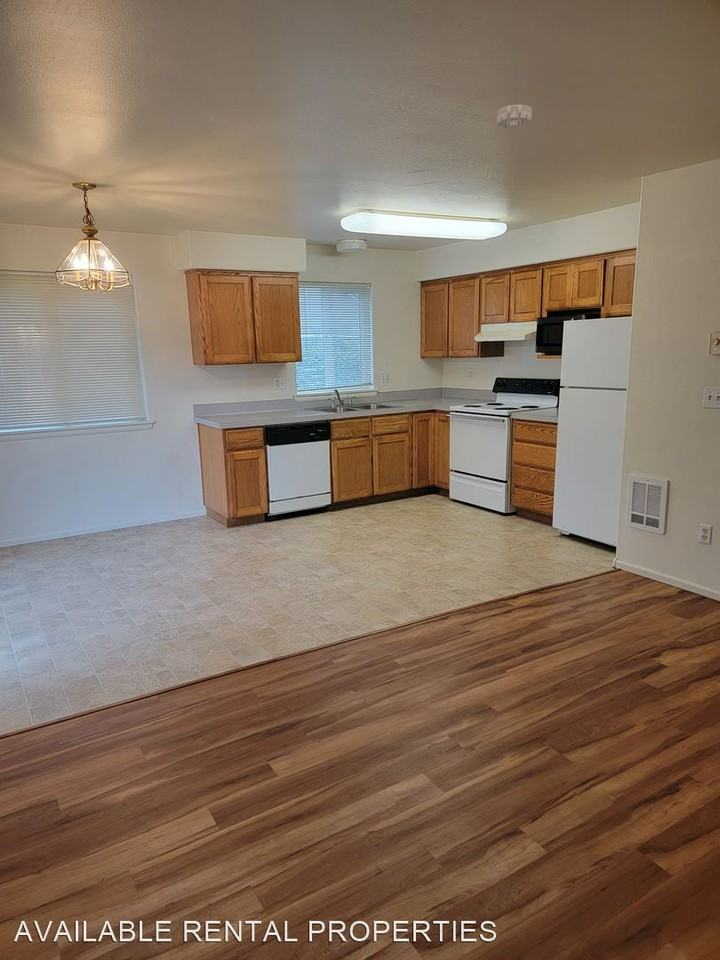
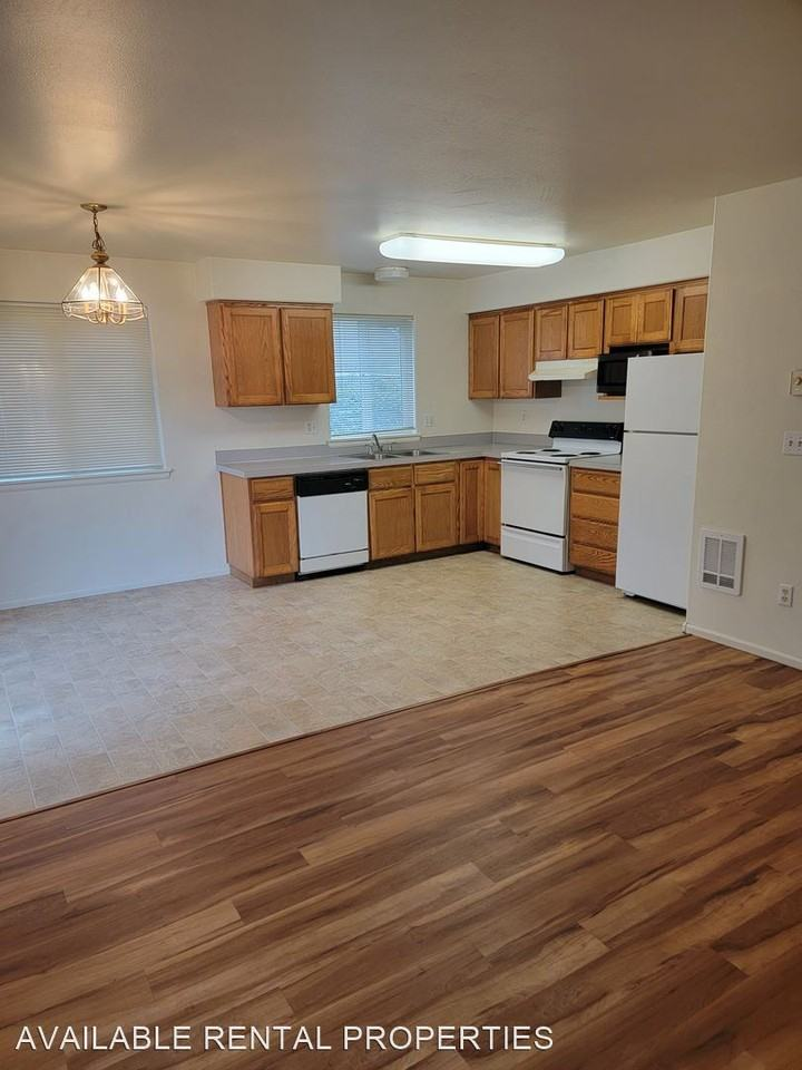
- smoke detector [496,103,533,130]
